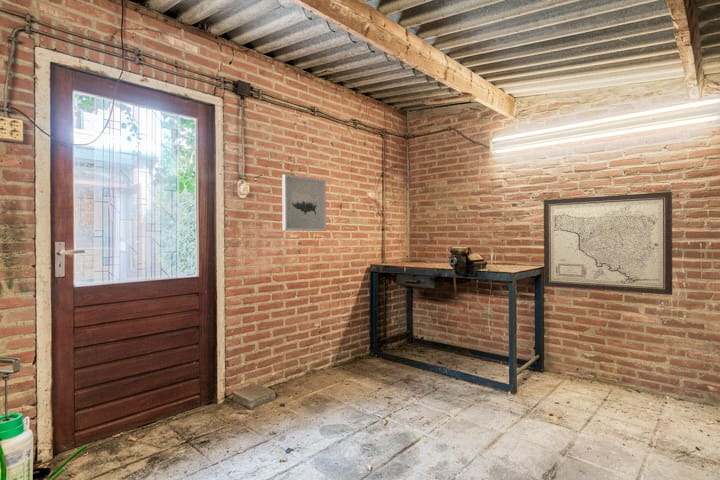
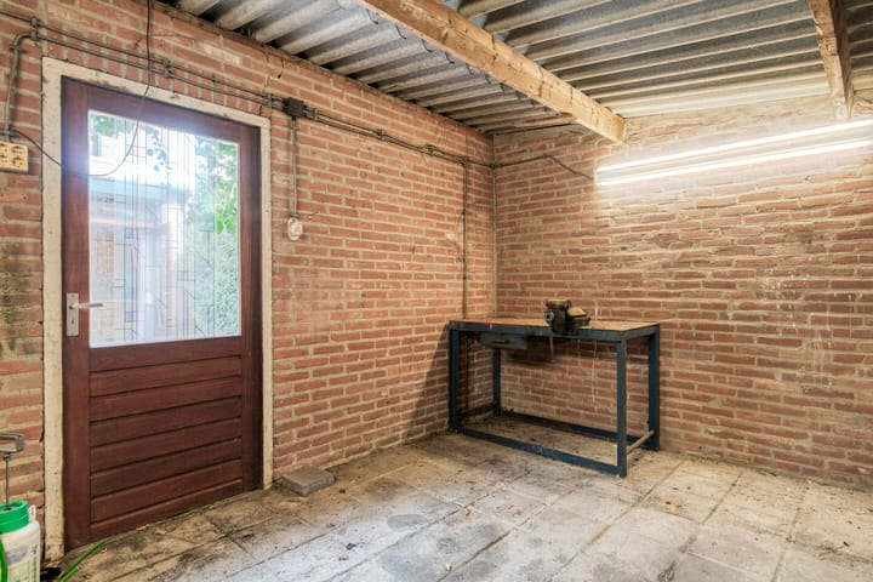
- wall art [281,173,327,232]
- wall art [543,191,673,296]
